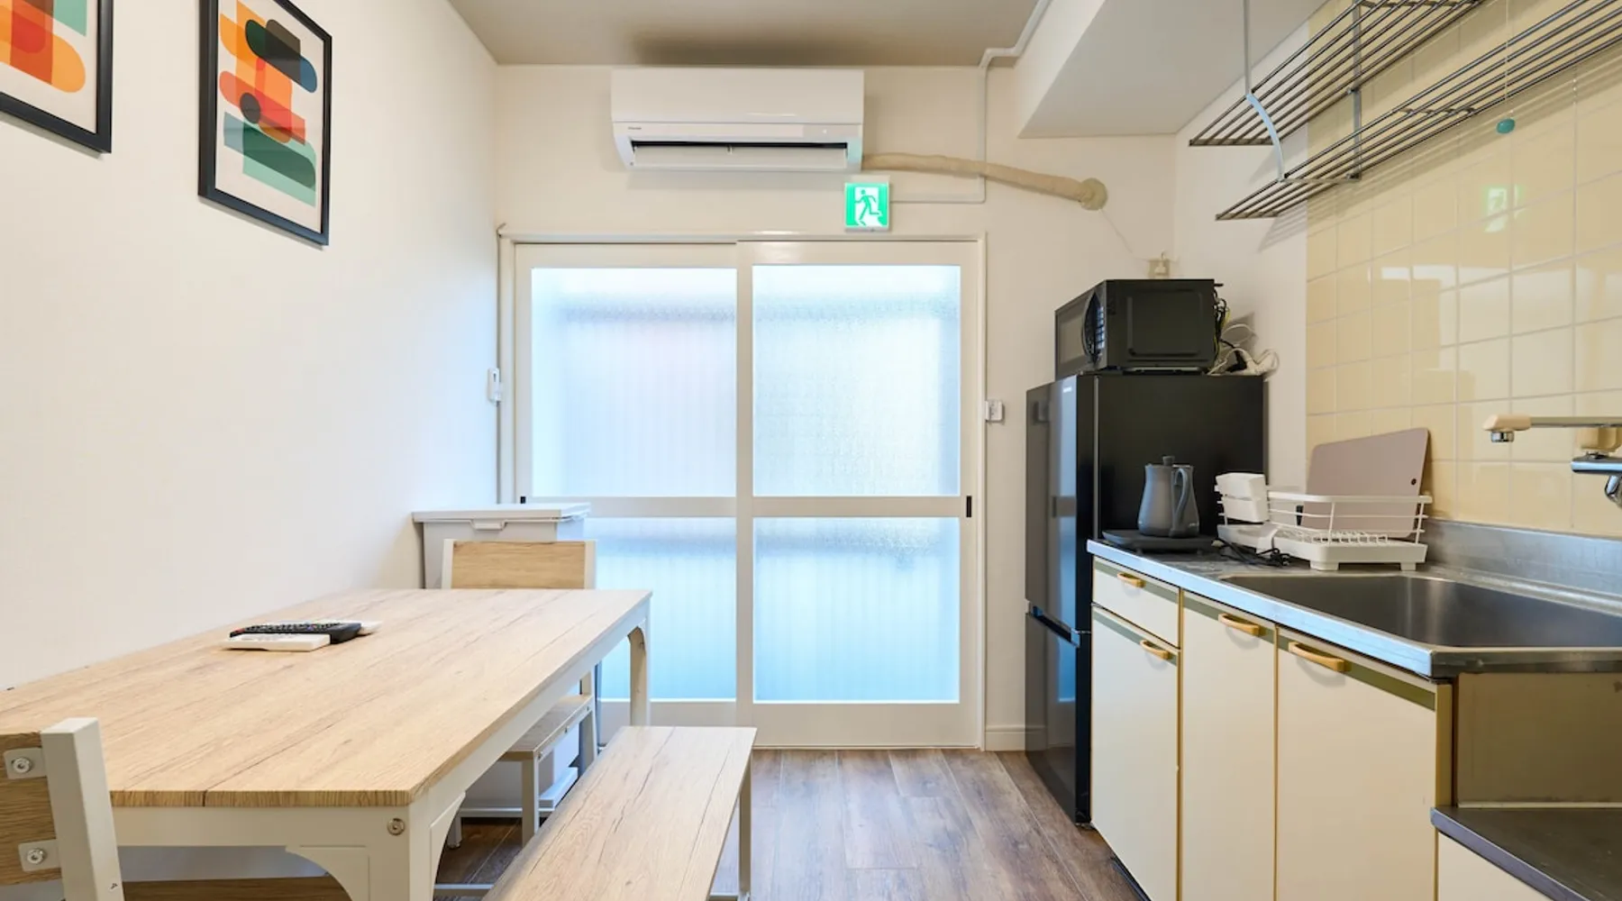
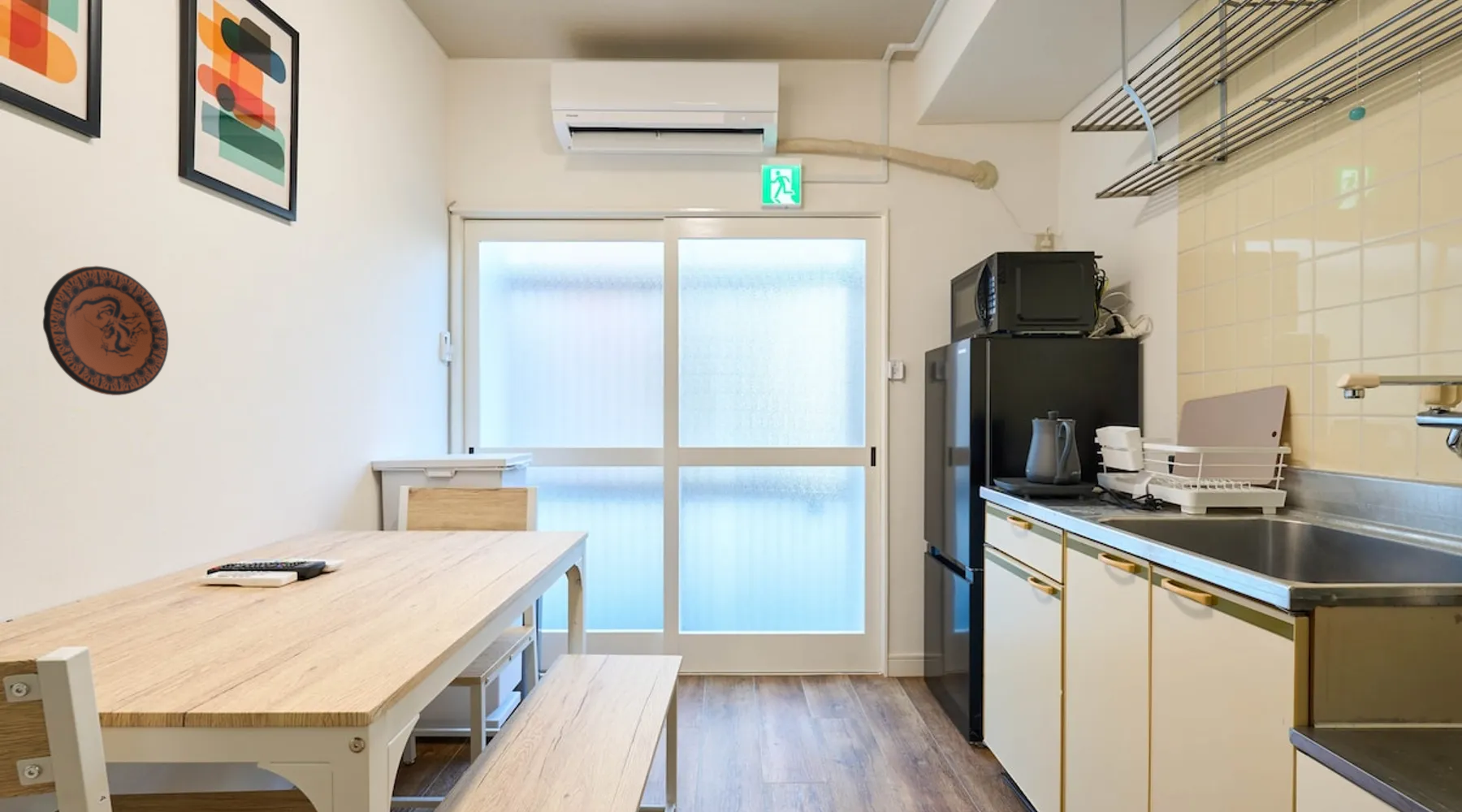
+ decorative plate [42,265,169,396]
